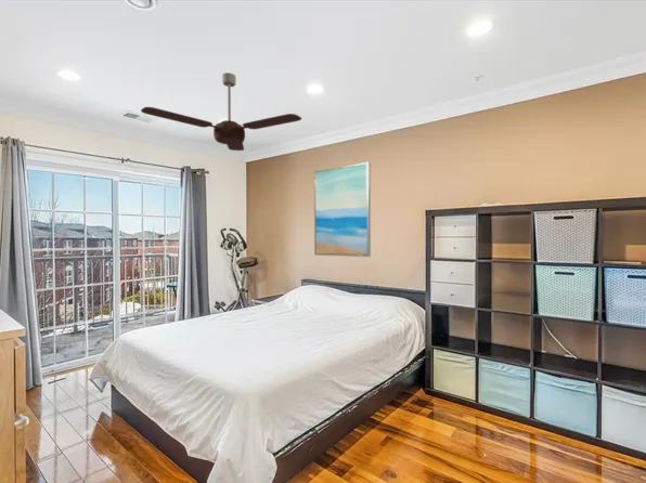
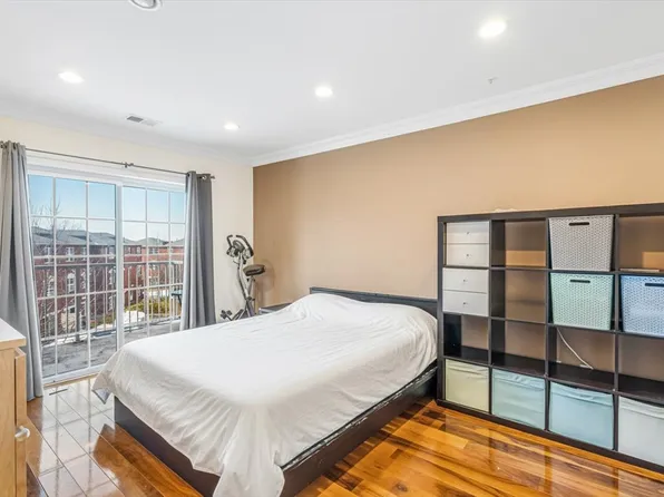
- ceiling fan [140,71,302,152]
- wall art [313,160,372,258]
